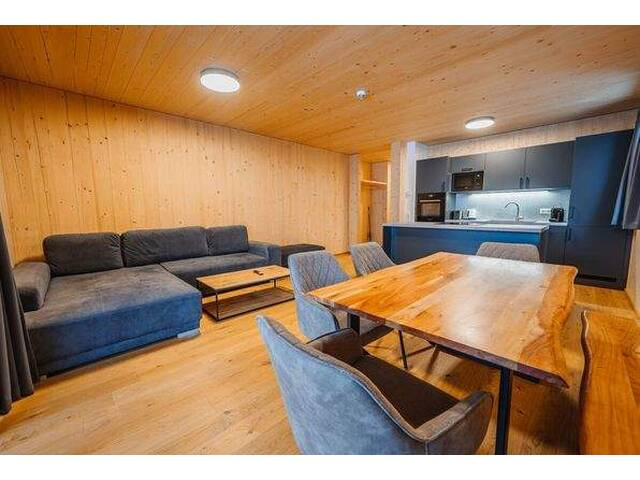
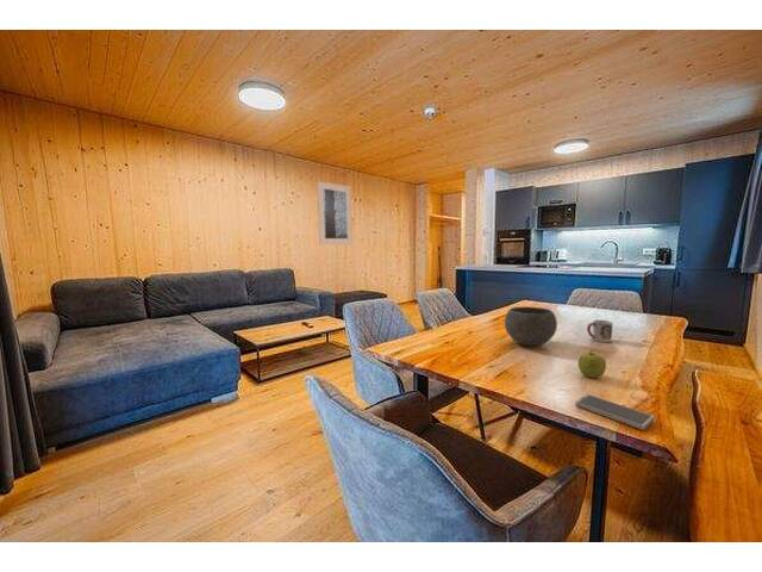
+ fruit [577,350,607,379]
+ cup [586,319,614,343]
+ bowl [504,306,558,347]
+ smartphone [574,393,655,431]
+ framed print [316,181,354,245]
